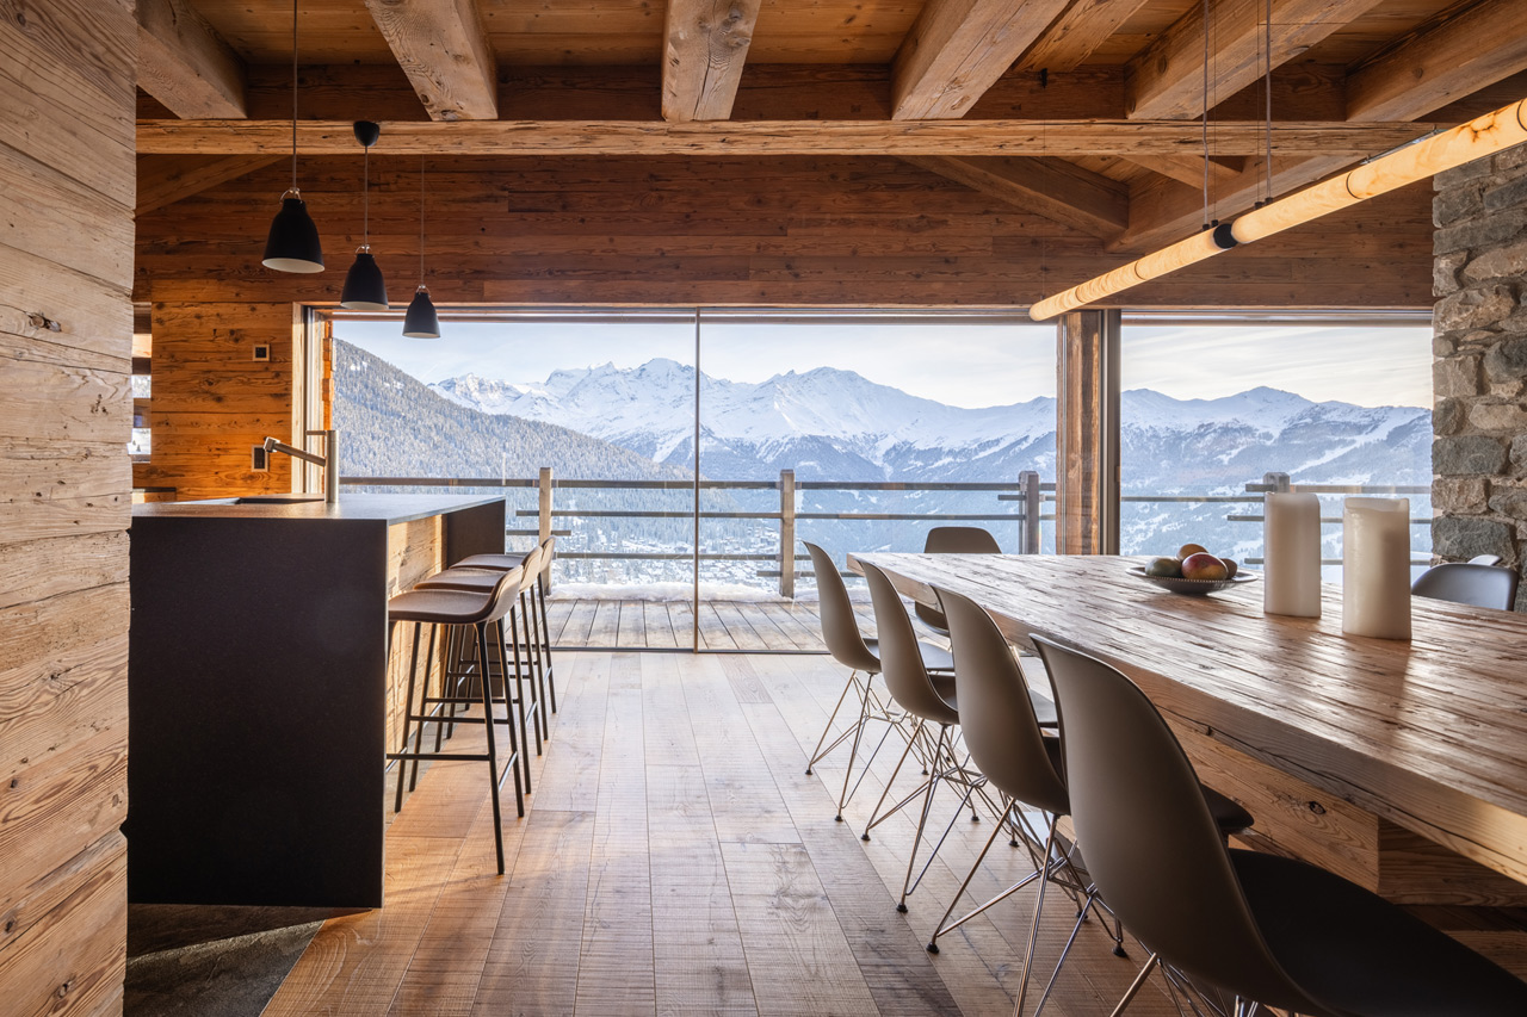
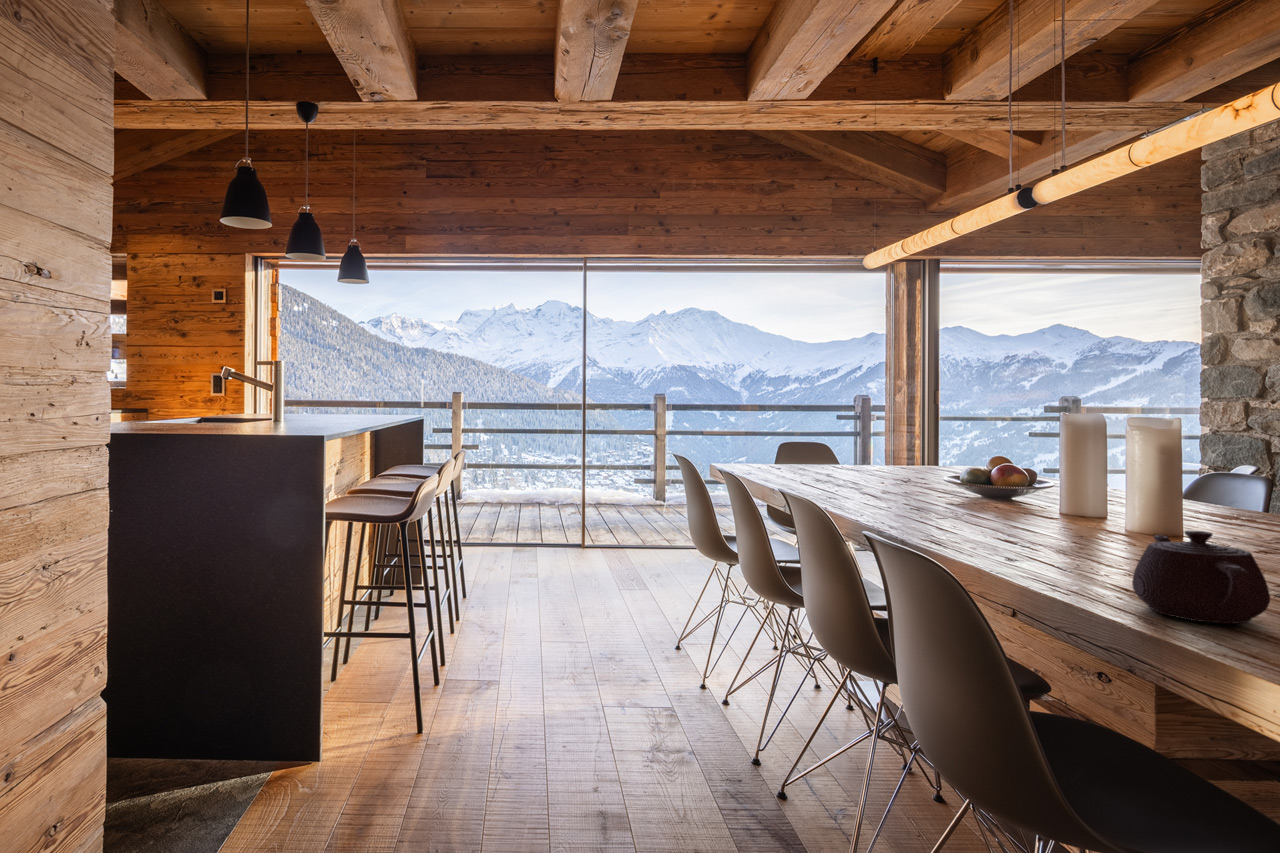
+ teapot [1131,529,1271,625]
